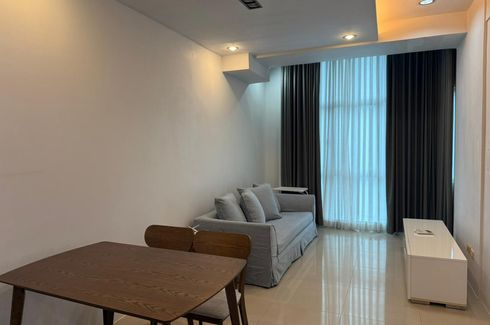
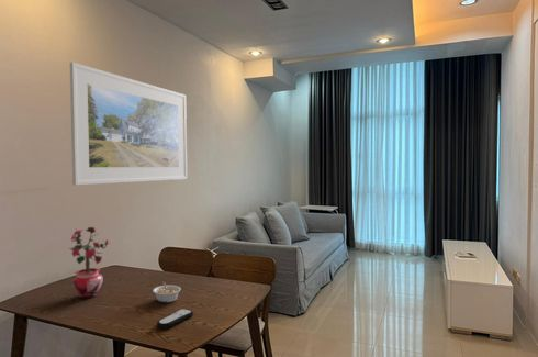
+ remote control [156,308,194,330]
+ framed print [69,62,188,187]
+ legume [152,280,182,303]
+ potted plant [68,226,110,299]
